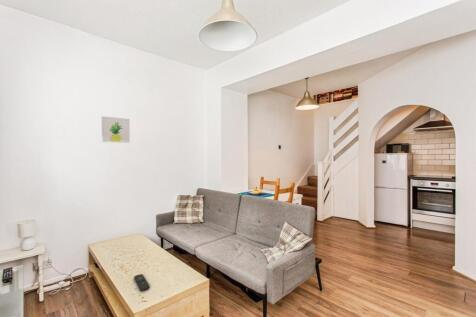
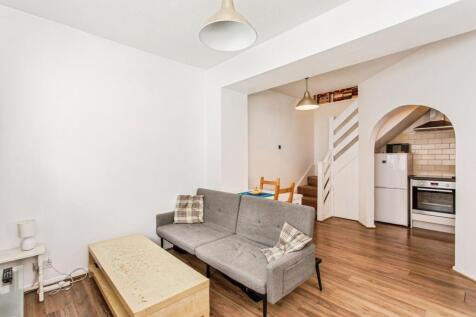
- remote control [133,273,151,292]
- wall art [101,115,131,144]
